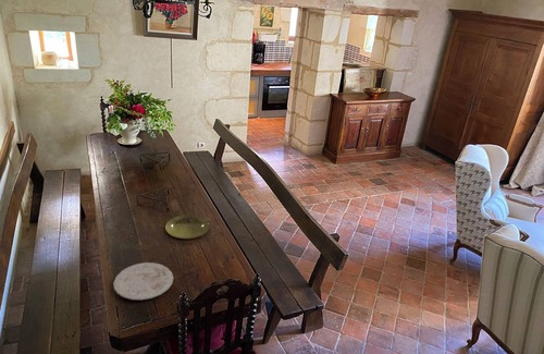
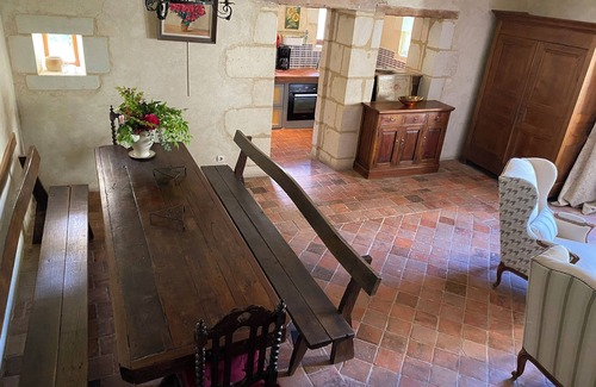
- plate [164,215,210,240]
- plate [112,261,174,301]
